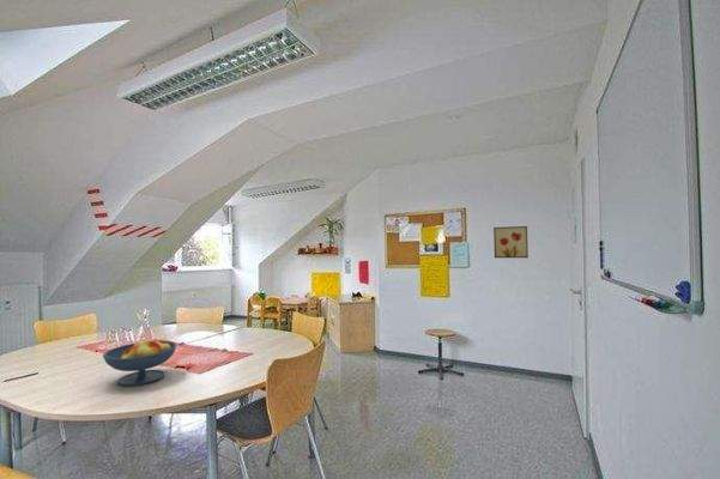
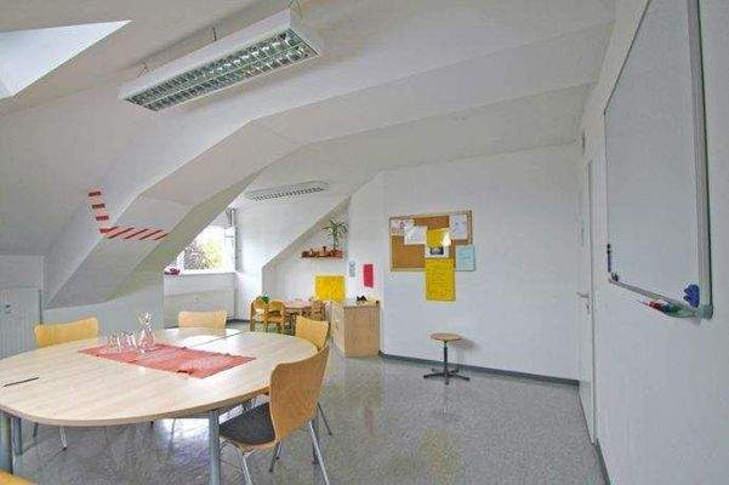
- fruit bowl [102,338,179,387]
- wall art [492,225,530,259]
